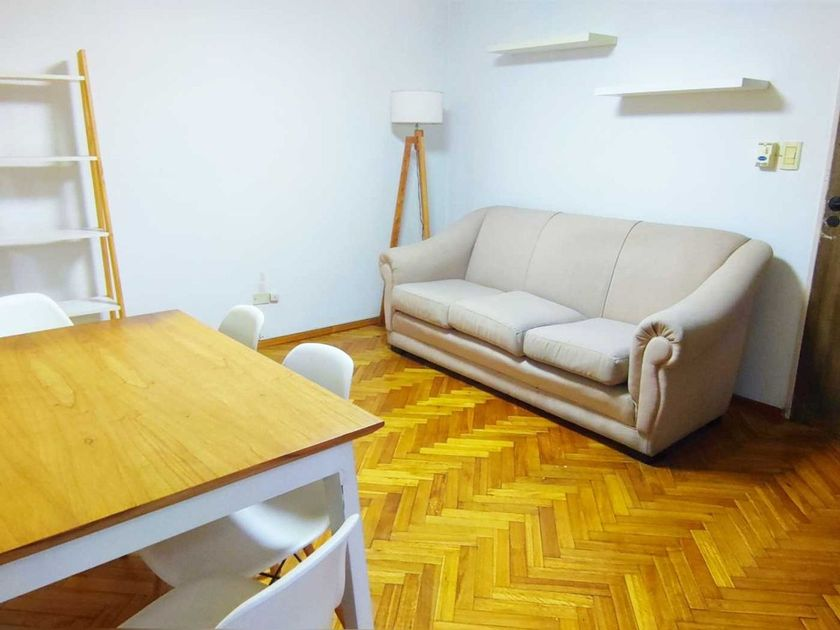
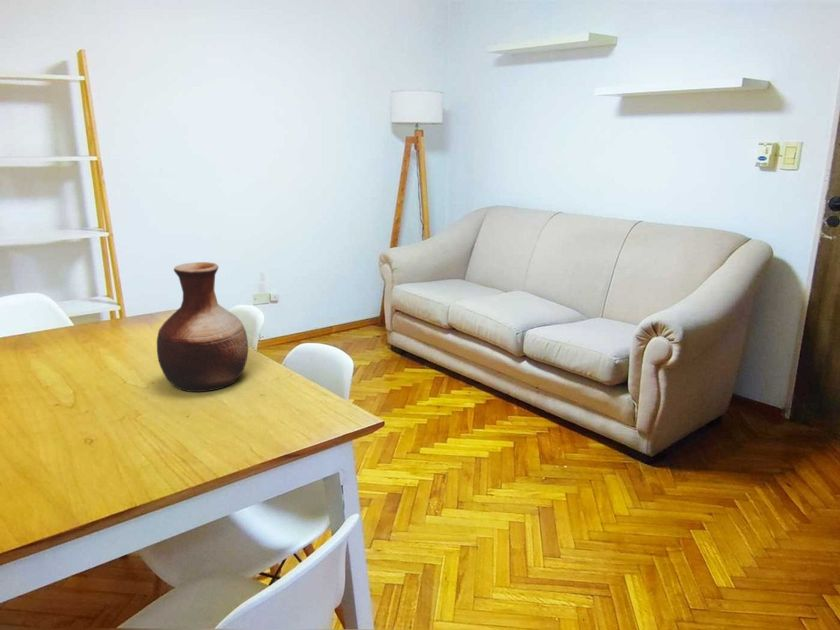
+ vase [156,261,249,393]
